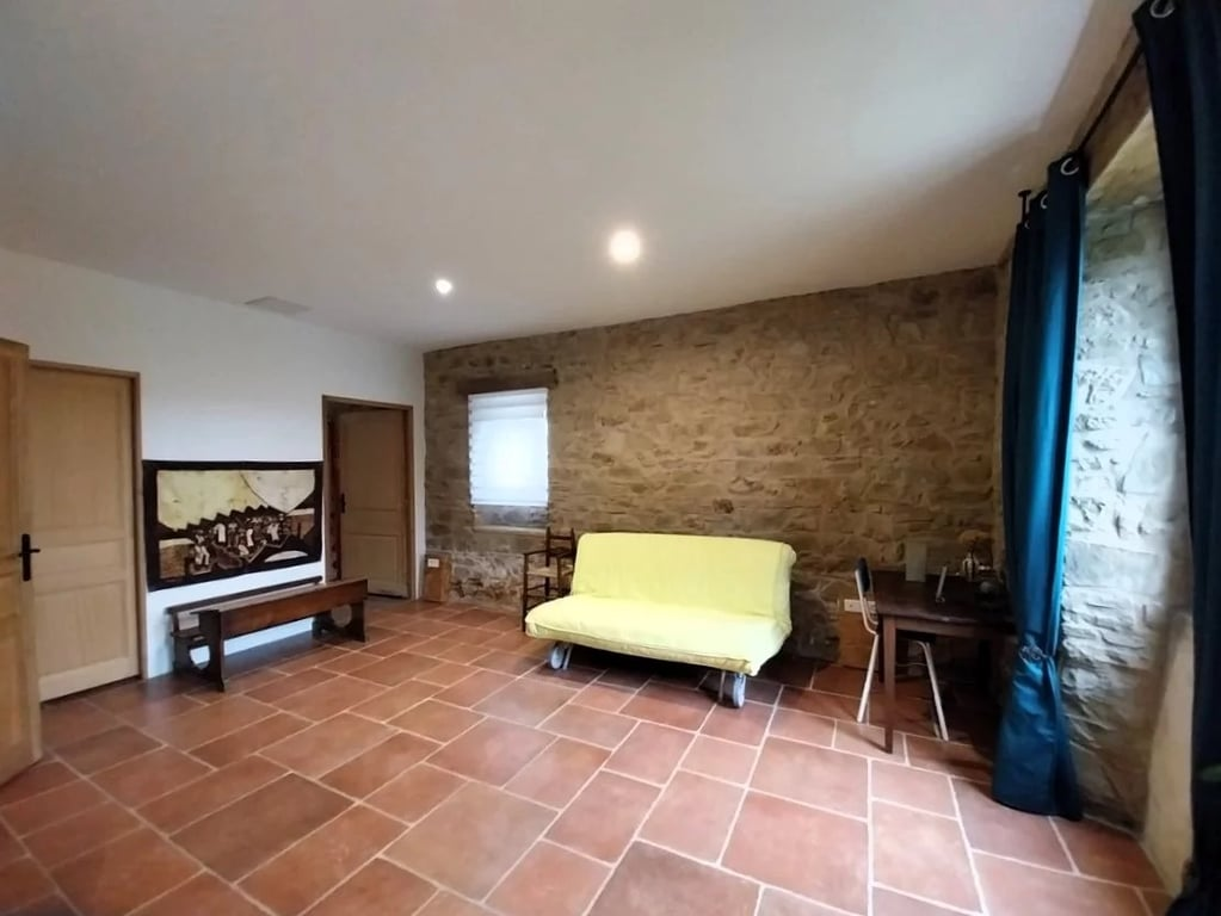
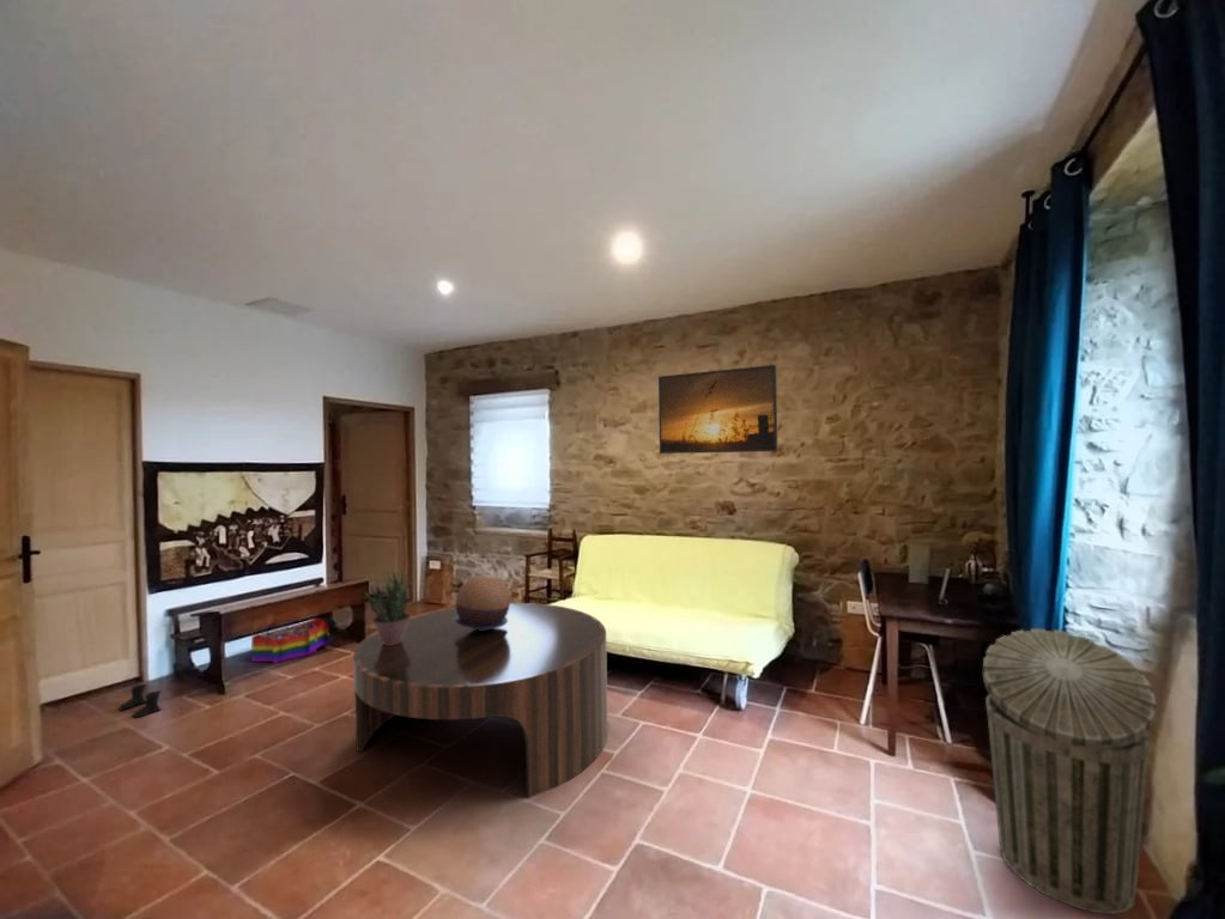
+ trash can [982,628,1157,915]
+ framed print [657,364,778,455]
+ coffee table [352,602,608,799]
+ potted plant [364,568,412,645]
+ decorative bowl [454,573,511,631]
+ boots [119,683,163,719]
+ storage bin [250,617,330,664]
